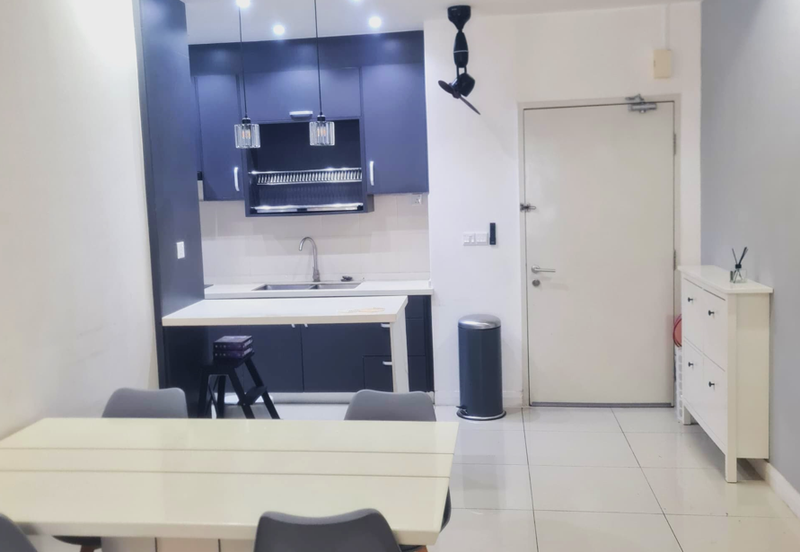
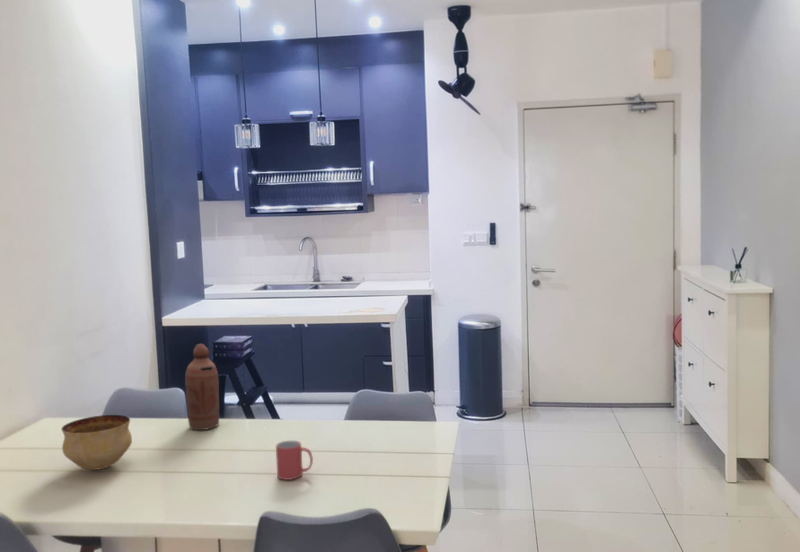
+ mug [275,440,314,481]
+ bottle [184,343,220,431]
+ bowl [60,414,133,471]
